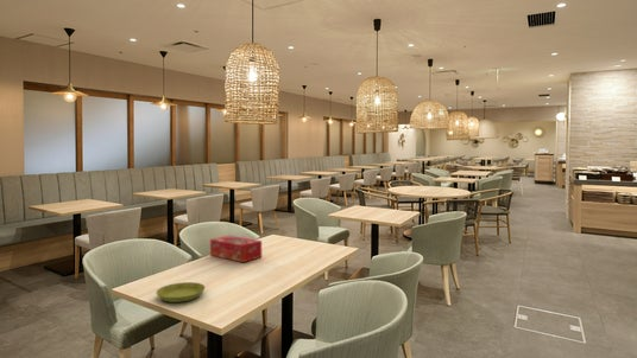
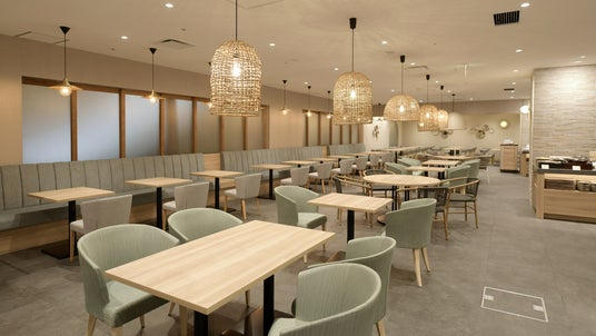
- tissue box [209,235,263,263]
- saucer [154,281,207,303]
